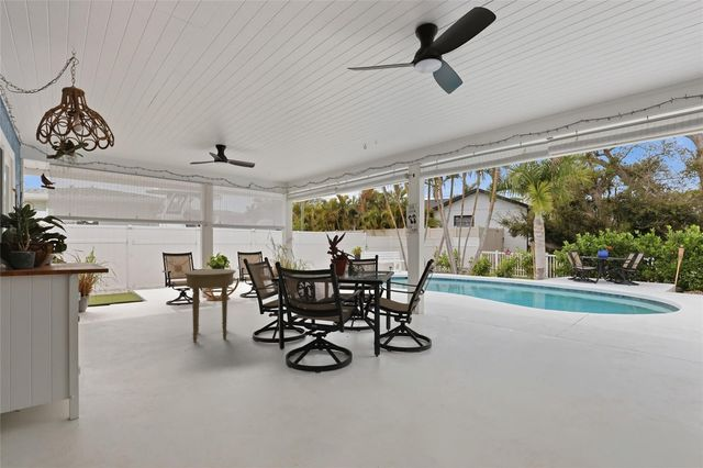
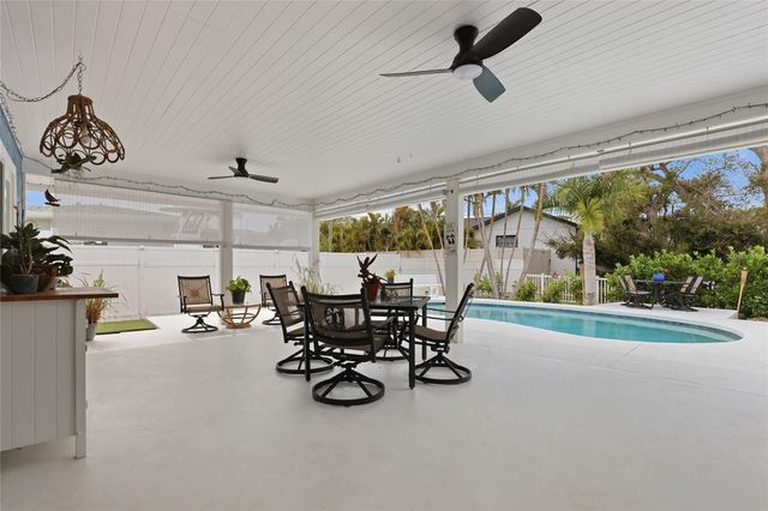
- side table [182,268,237,343]
